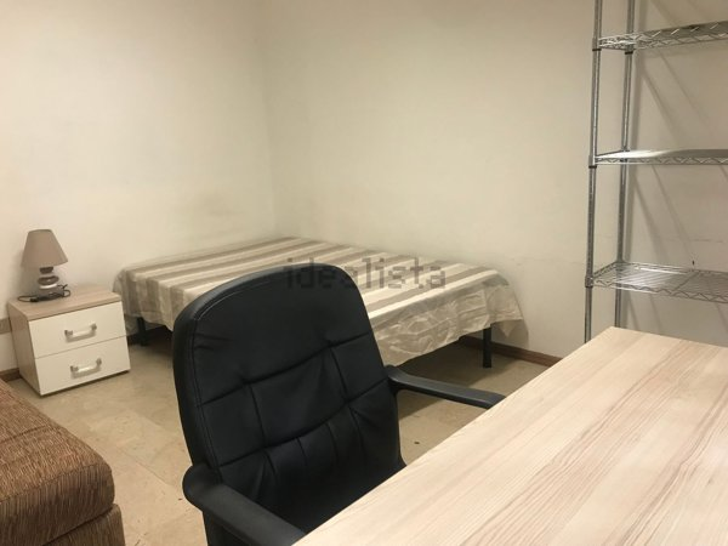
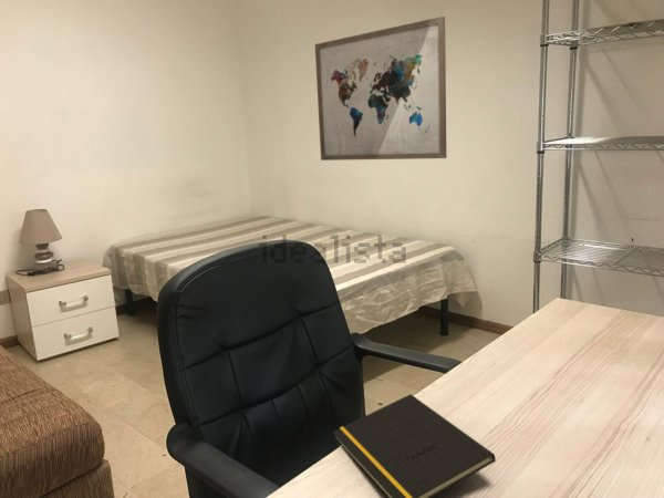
+ notepad [331,393,497,498]
+ wall art [314,15,448,162]
